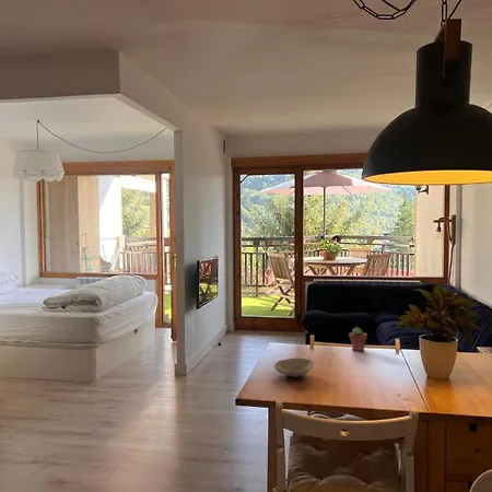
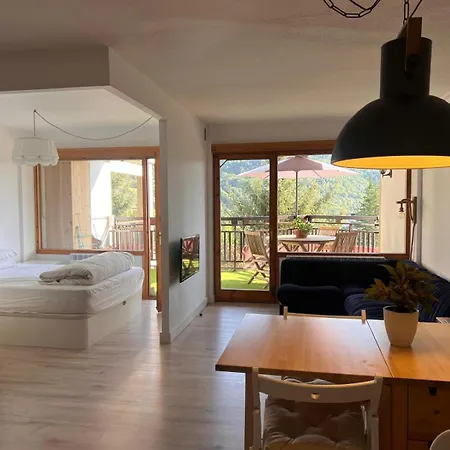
- bowl [273,356,315,378]
- potted succulent [349,327,368,352]
